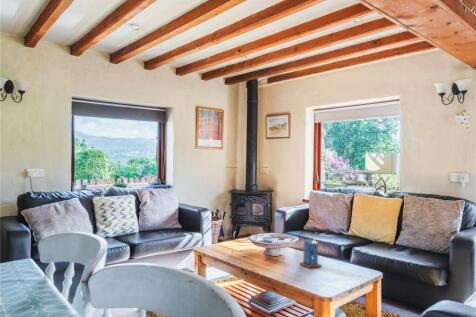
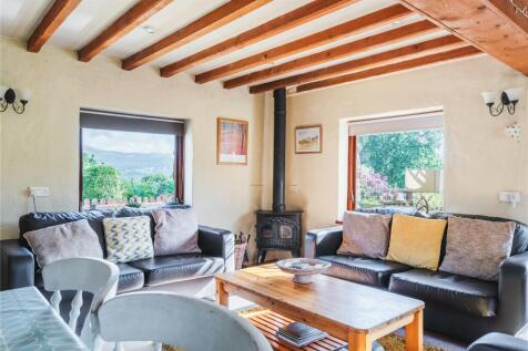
- candle [298,237,323,269]
